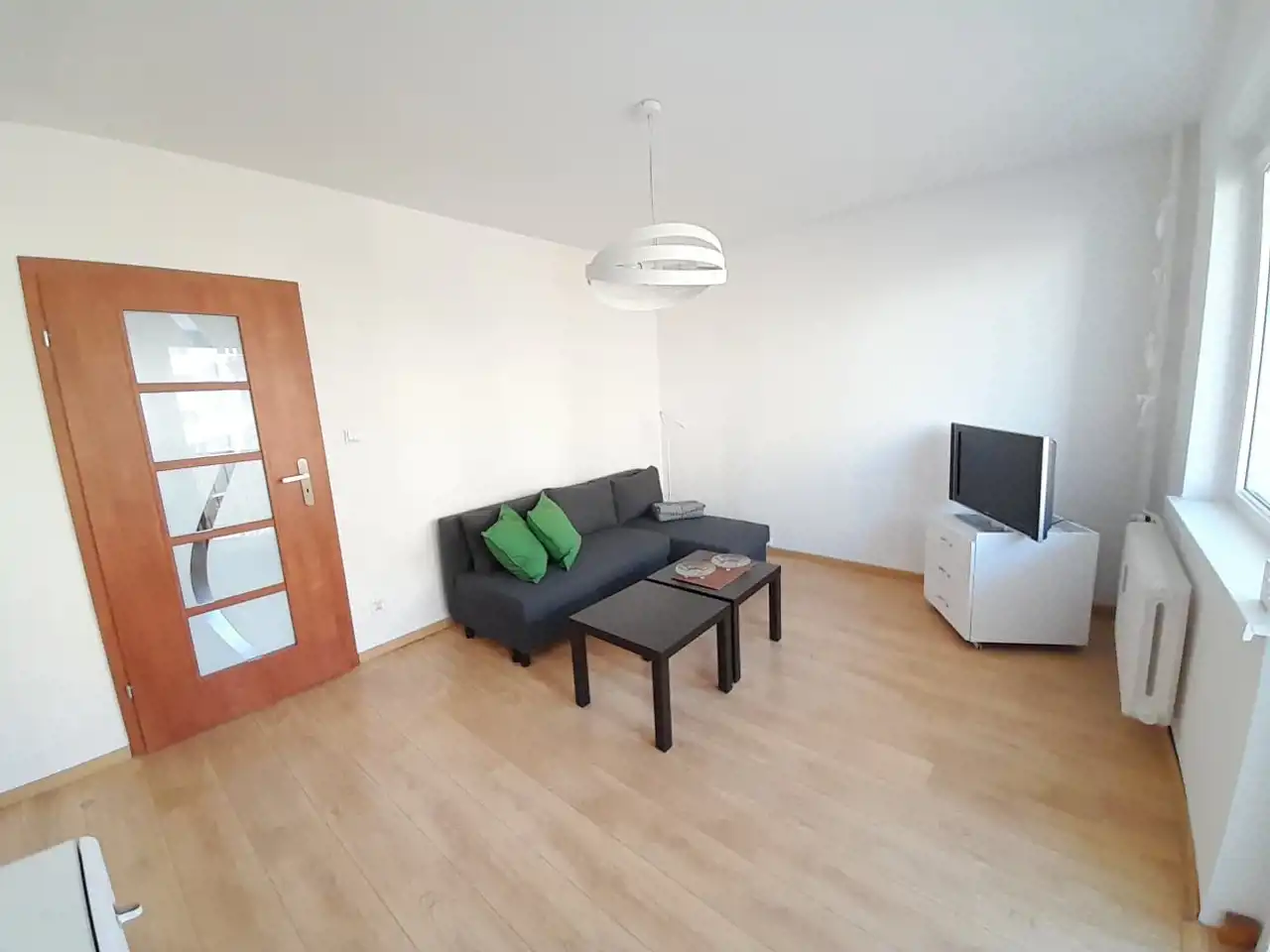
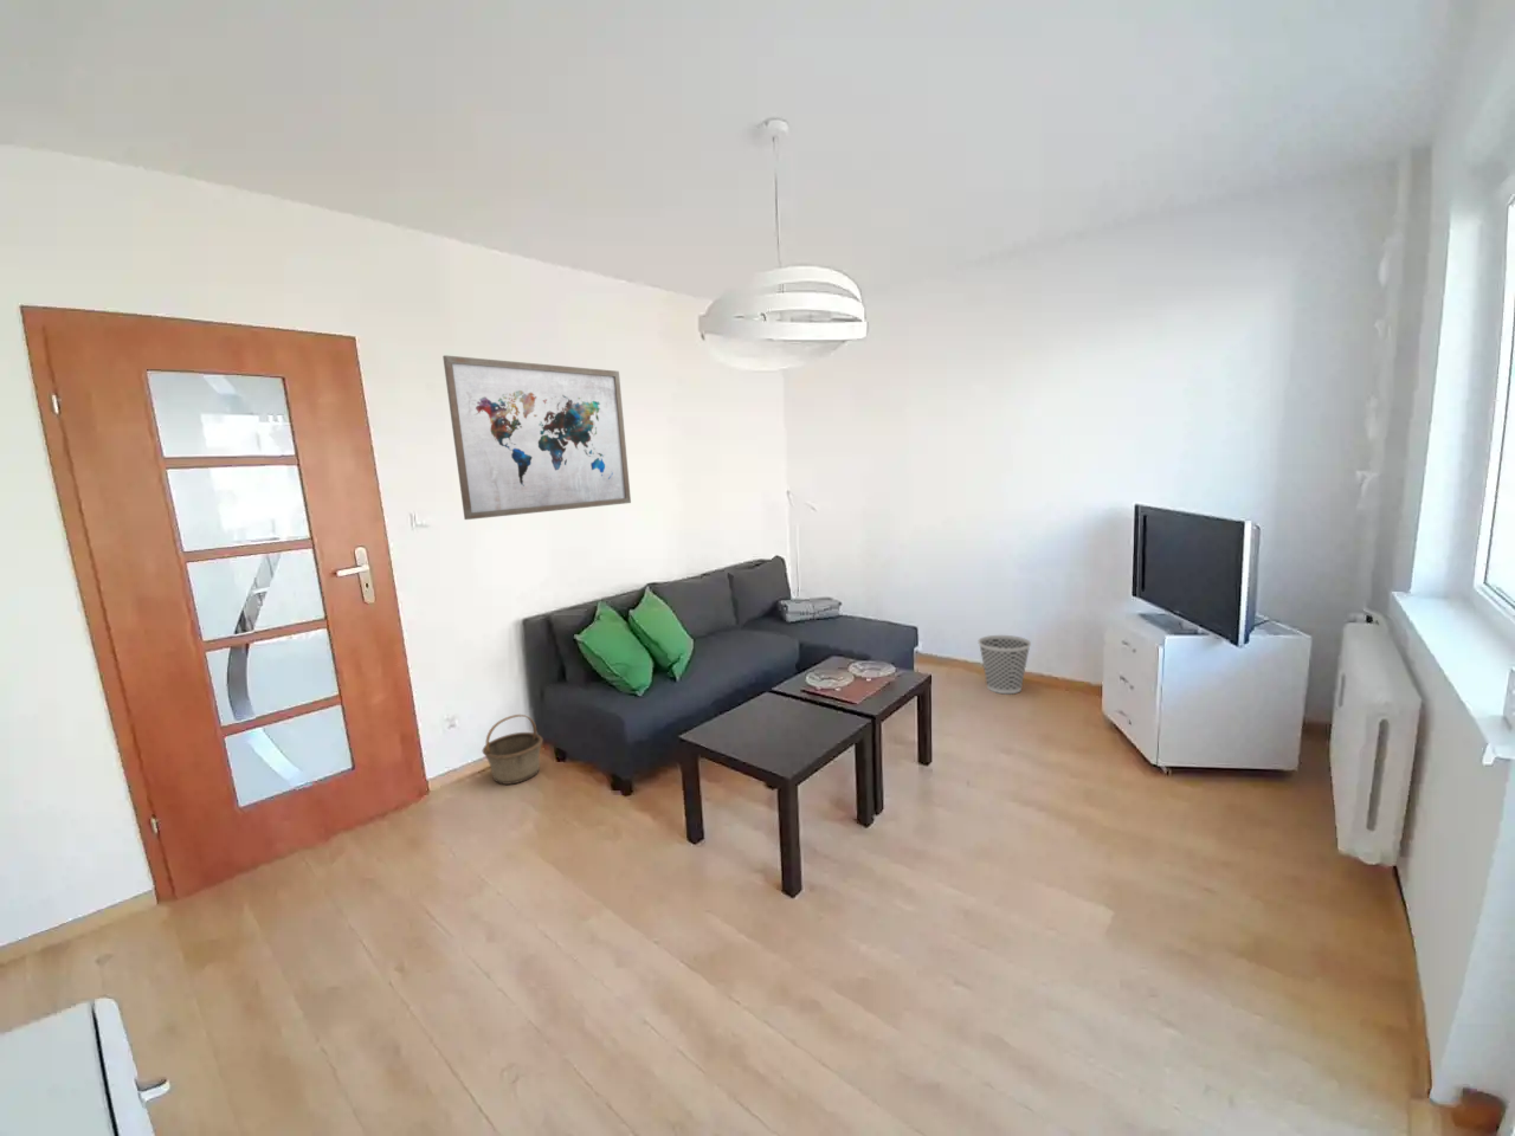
+ wall art [441,354,632,520]
+ wastebasket [977,635,1032,694]
+ basket [482,714,544,785]
